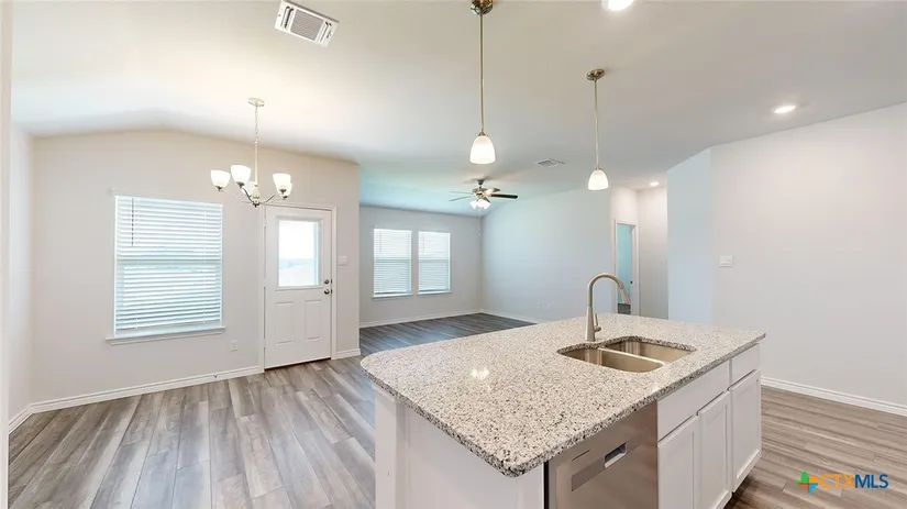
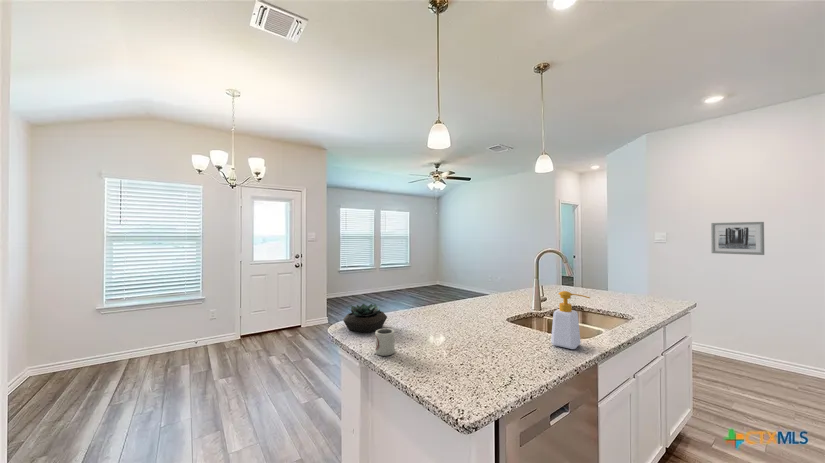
+ cup [374,328,395,357]
+ succulent plant [342,303,388,334]
+ wall art [710,221,765,256]
+ soap bottle [550,290,591,350]
